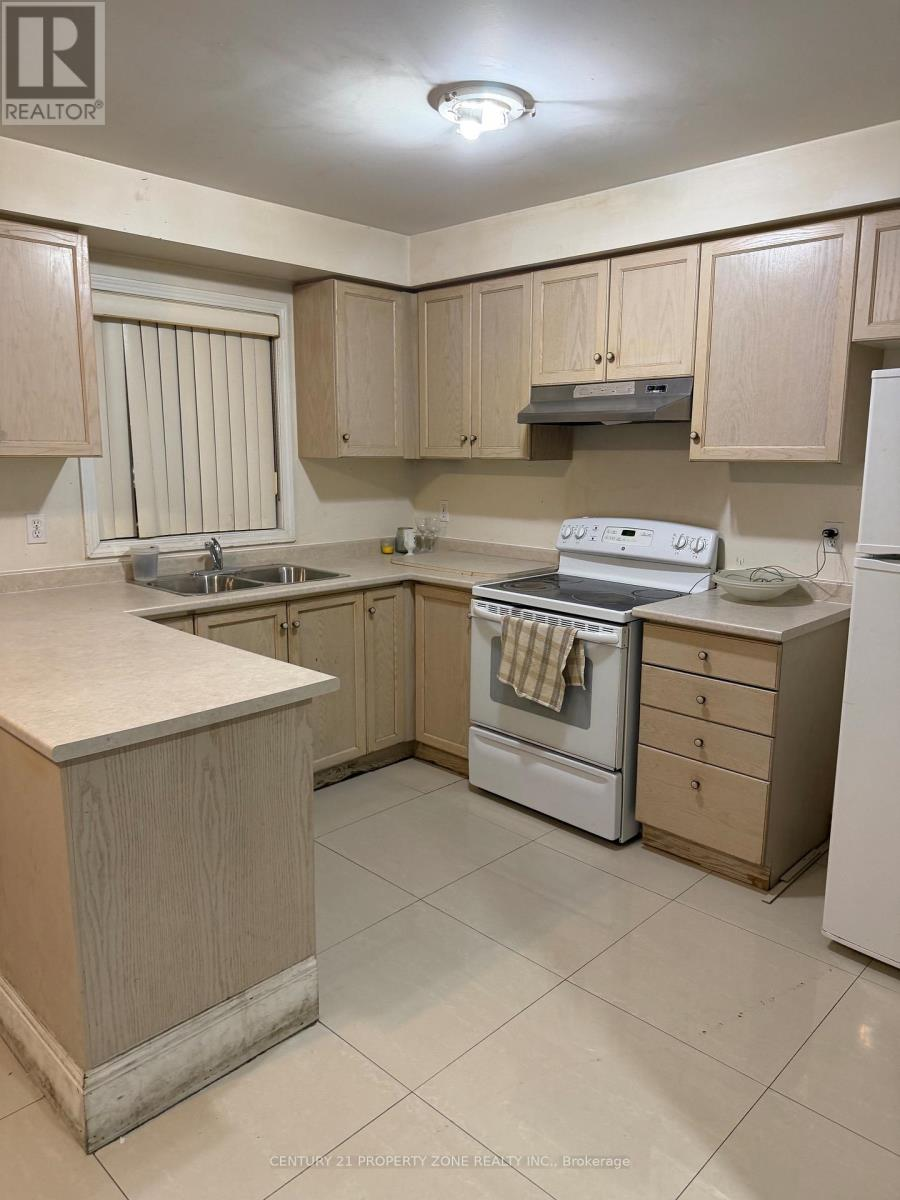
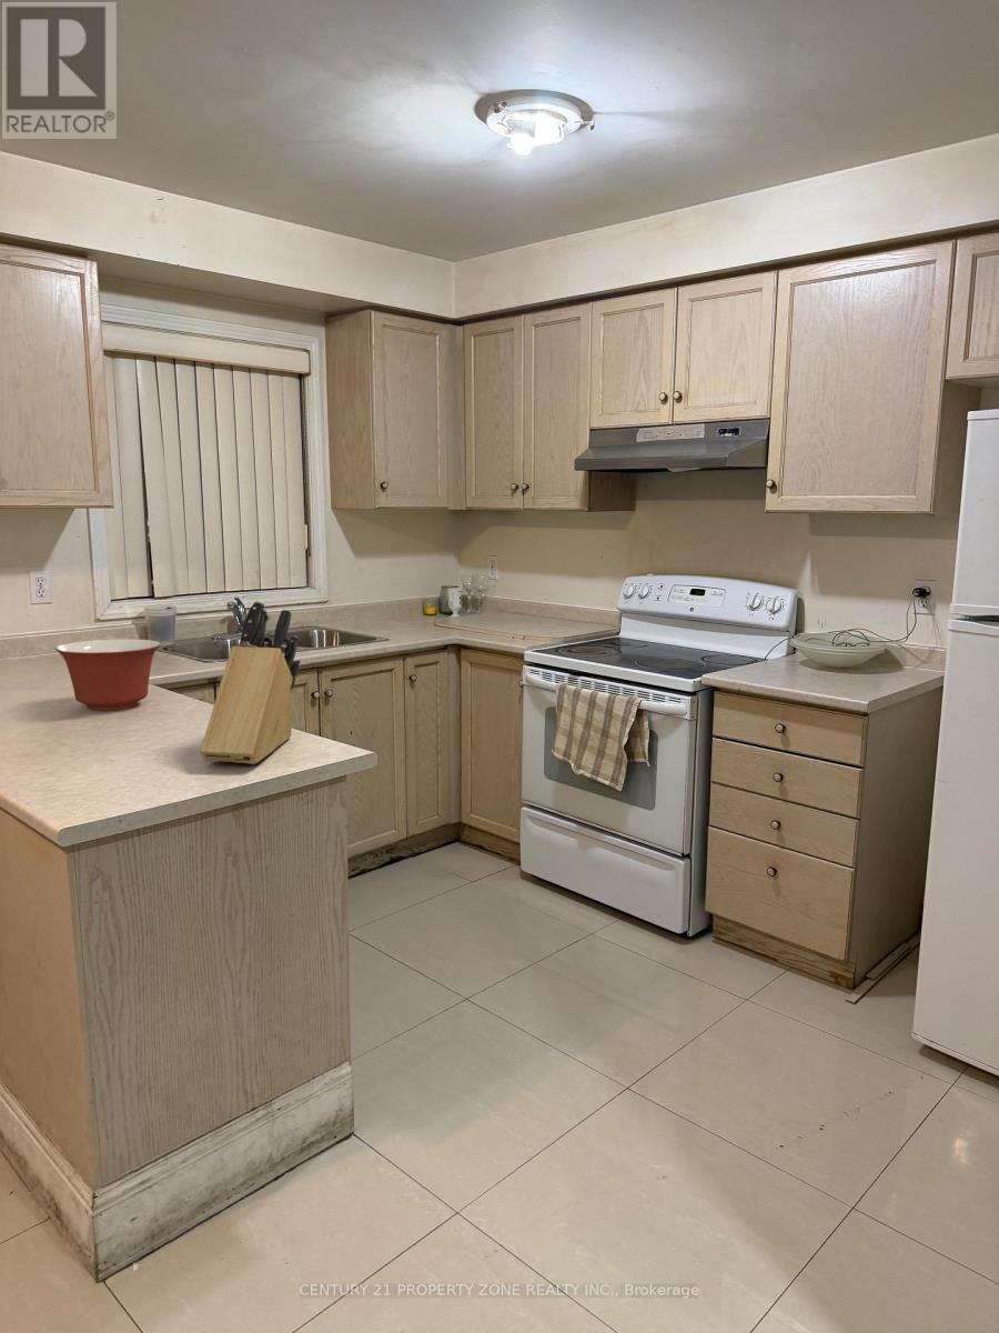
+ knife block [199,600,301,765]
+ mixing bowl [54,638,161,712]
